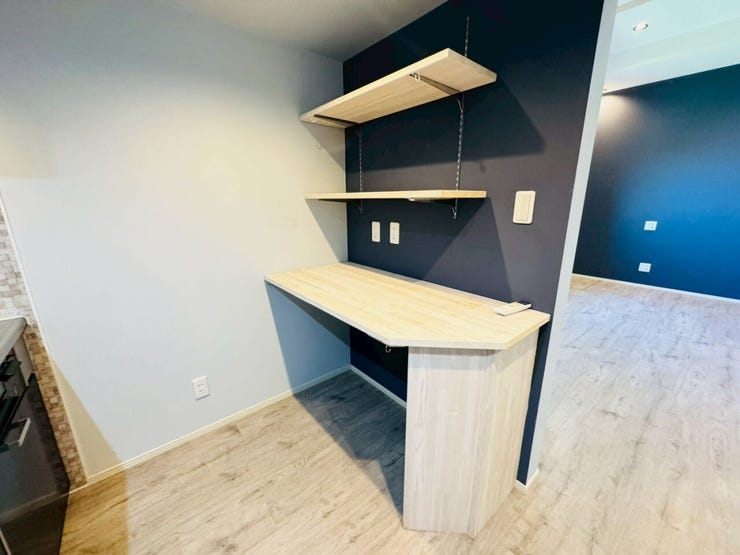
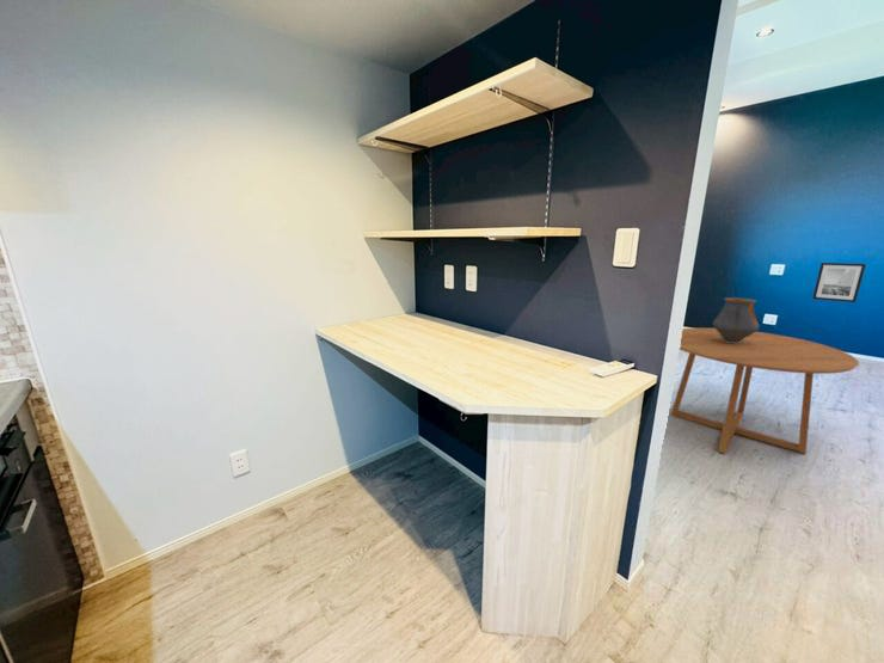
+ vase [712,296,760,344]
+ dining table [670,327,860,455]
+ wall art [811,262,867,303]
